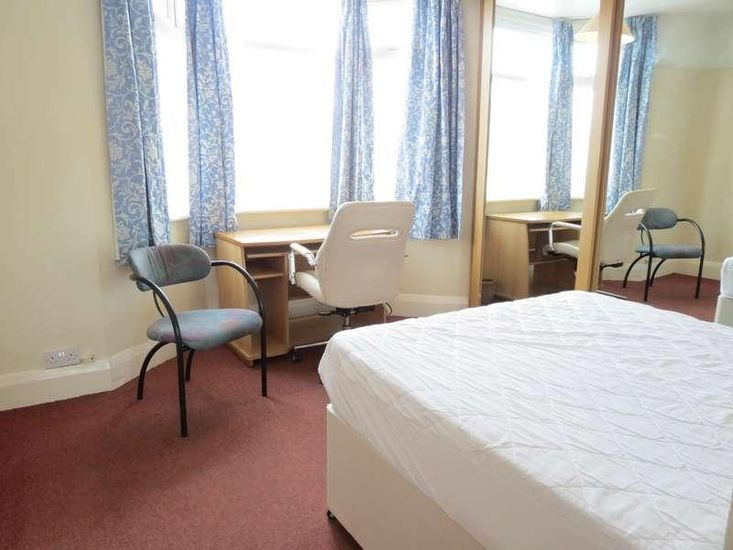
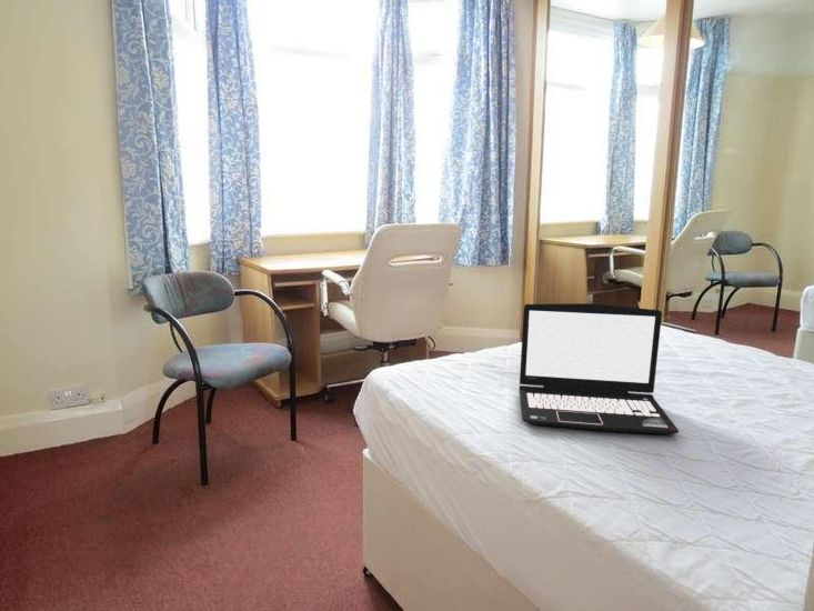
+ laptop [517,302,680,435]
